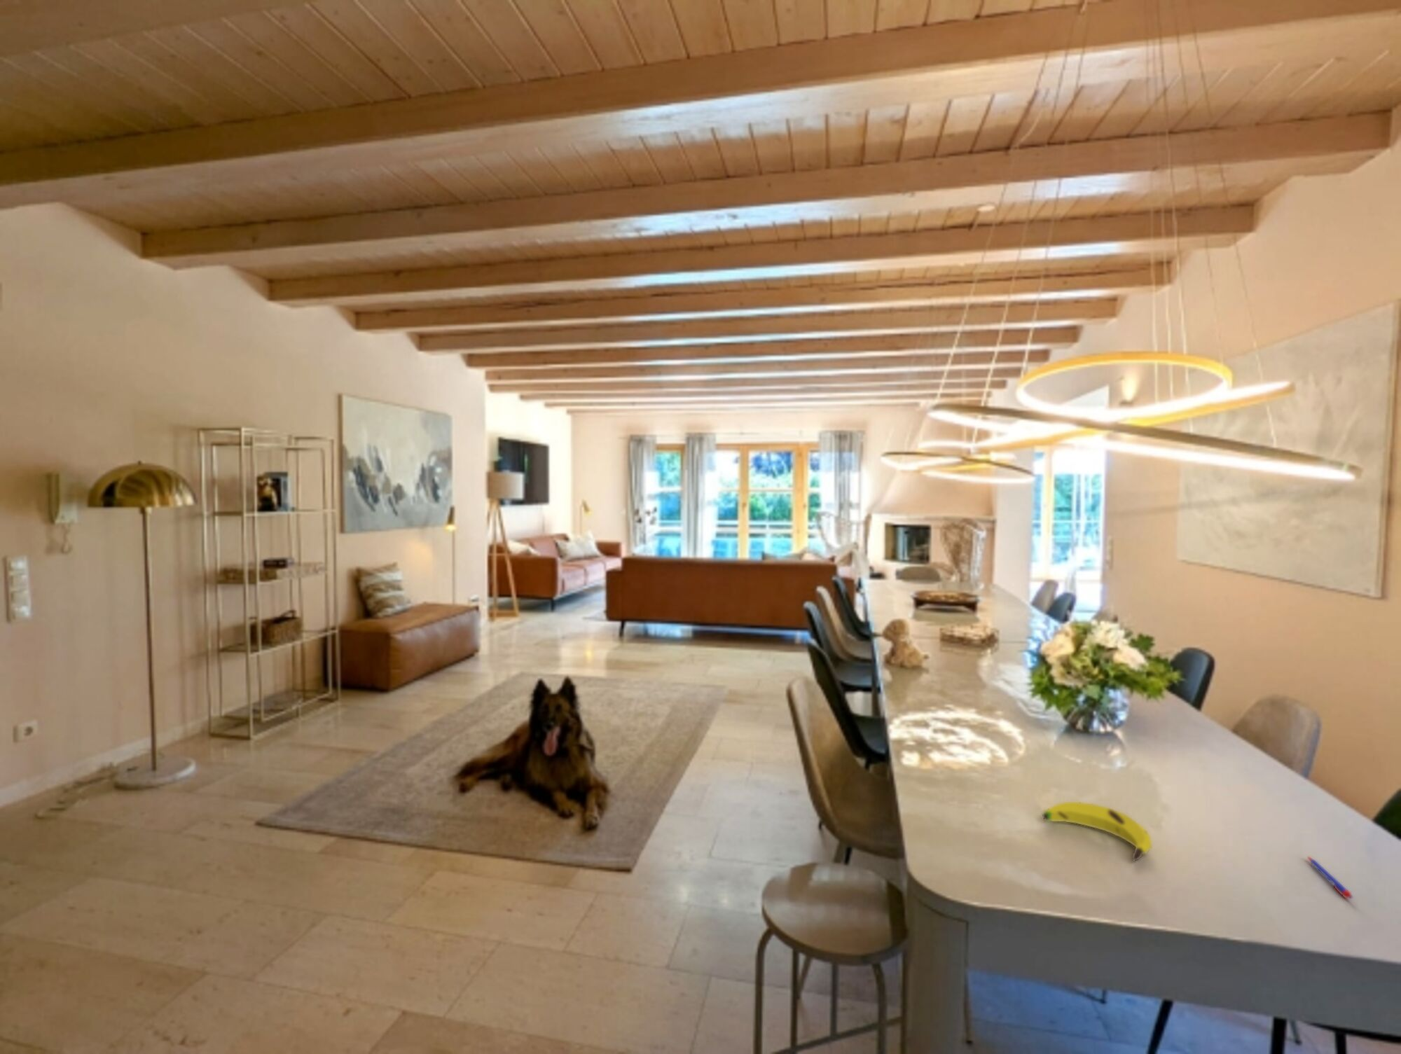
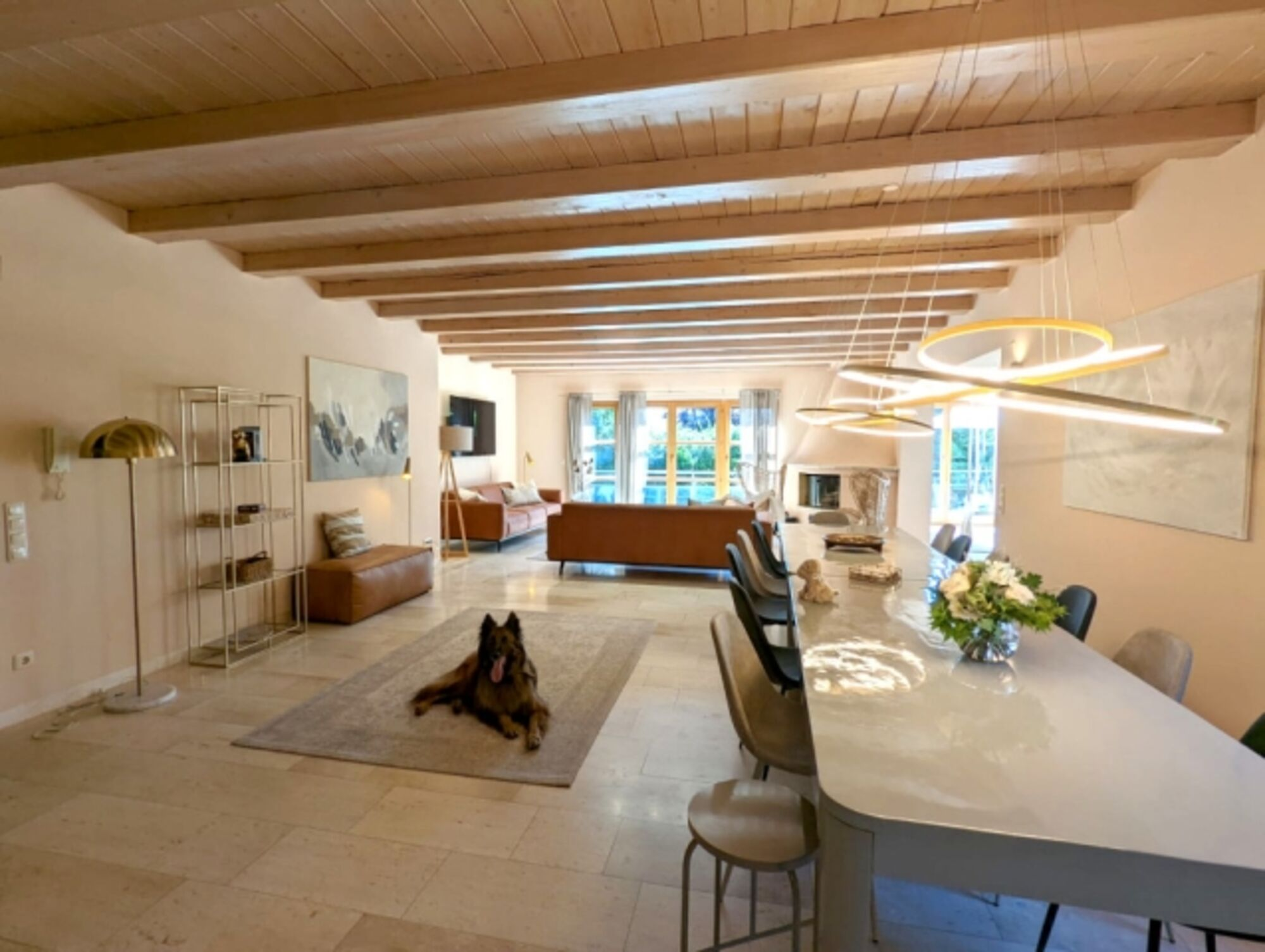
- banana [1042,802,1152,862]
- pen [1307,856,1353,899]
